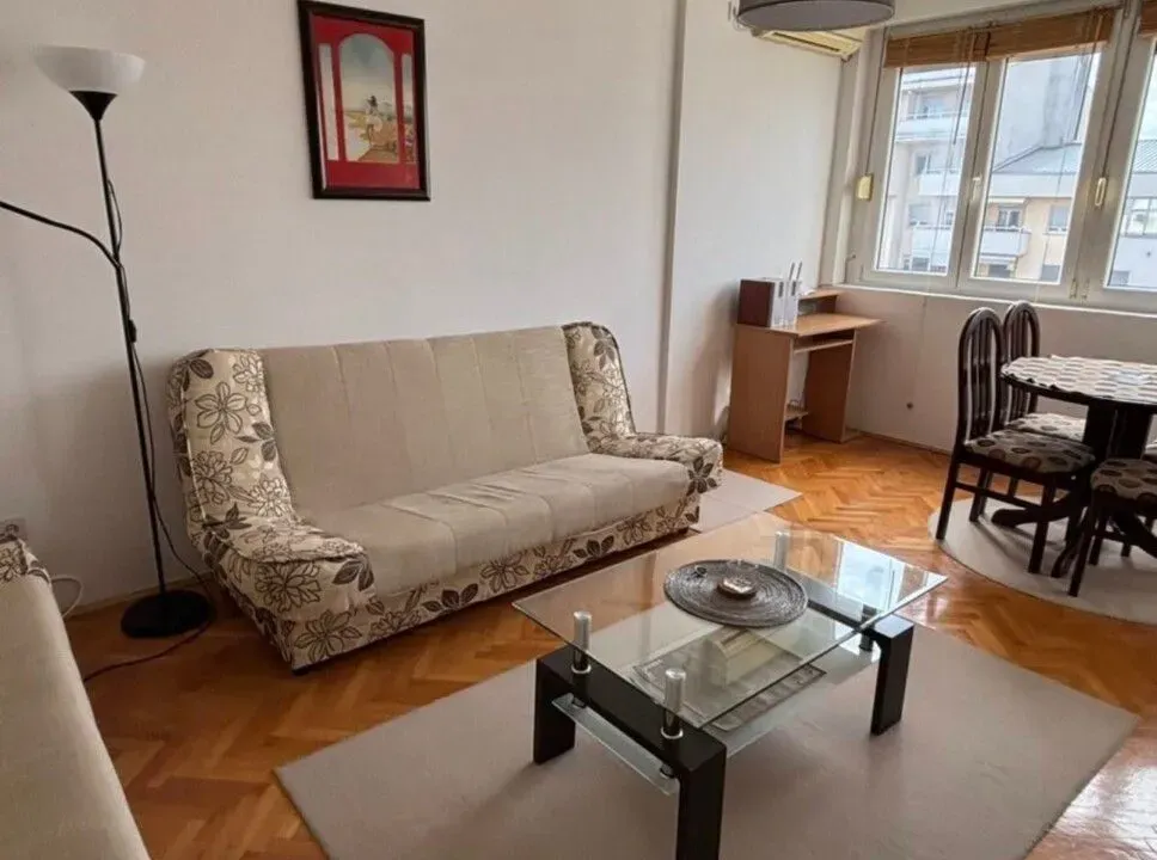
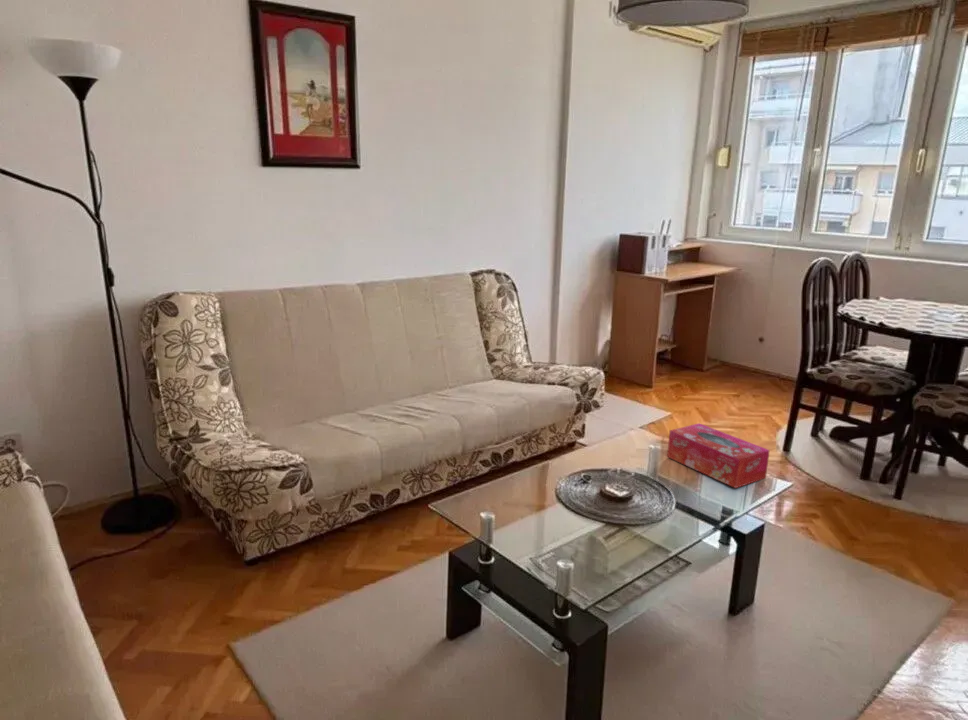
+ tissue box [666,422,771,489]
